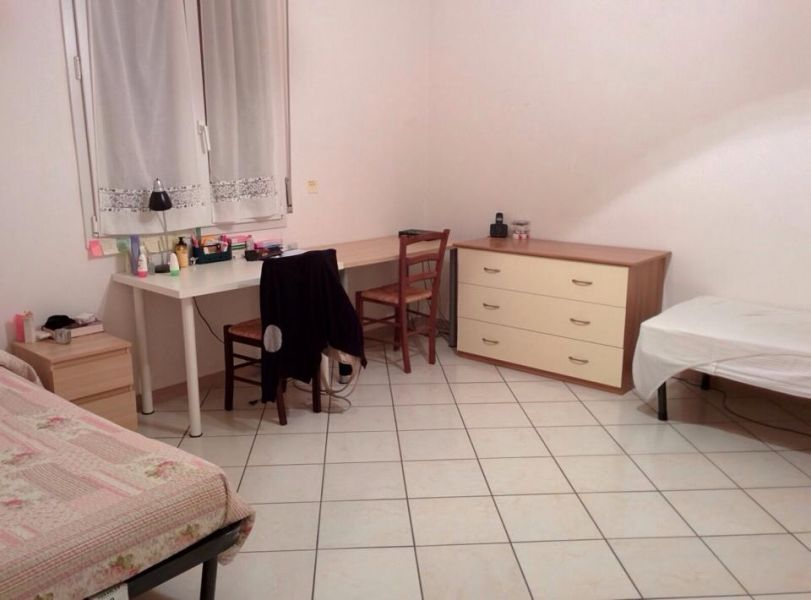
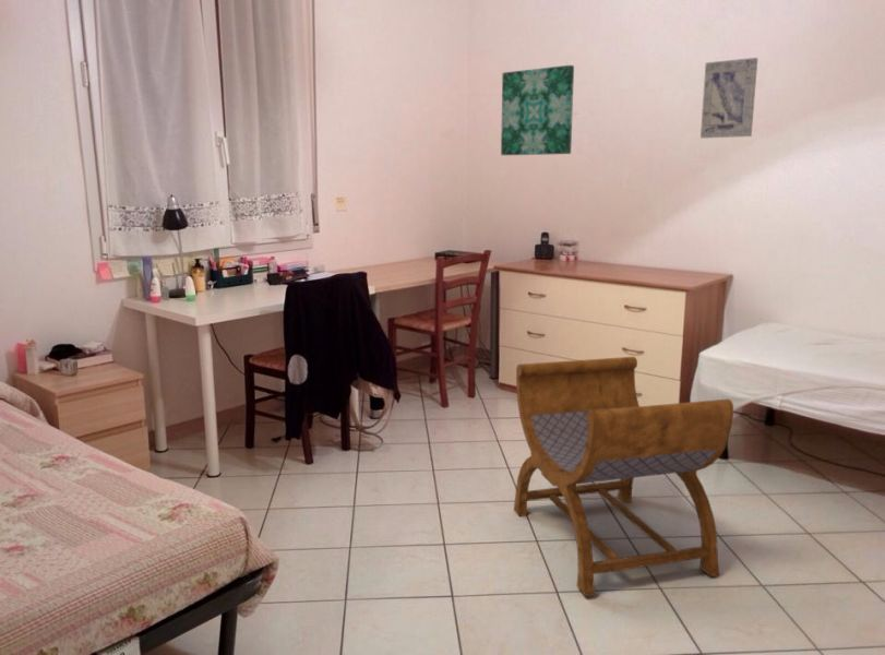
+ stool [513,356,734,597]
+ wall art [699,57,758,139]
+ wall art [500,64,575,156]
